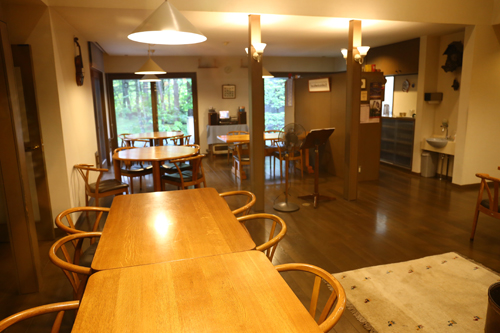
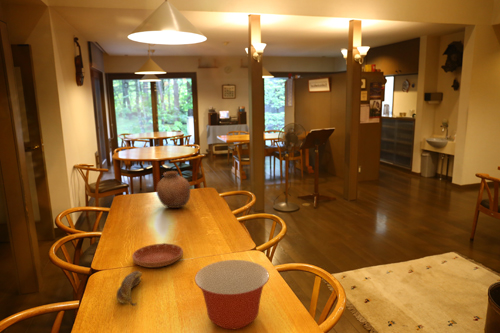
+ saucer [131,243,184,269]
+ pottery [155,170,191,209]
+ banana [115,270,143,307]
+ mixing bowl [194,259,270,331]
